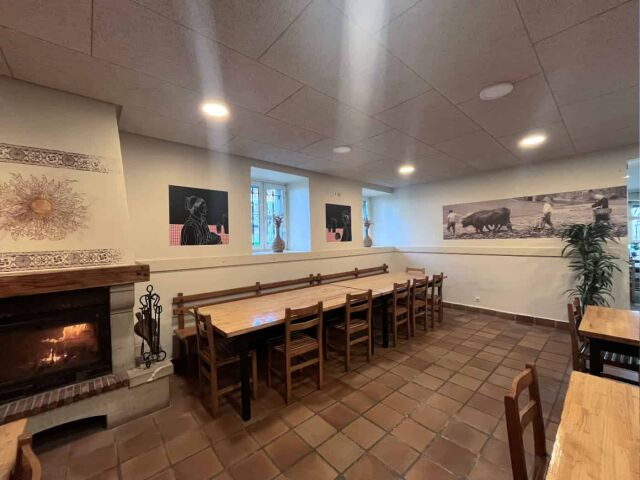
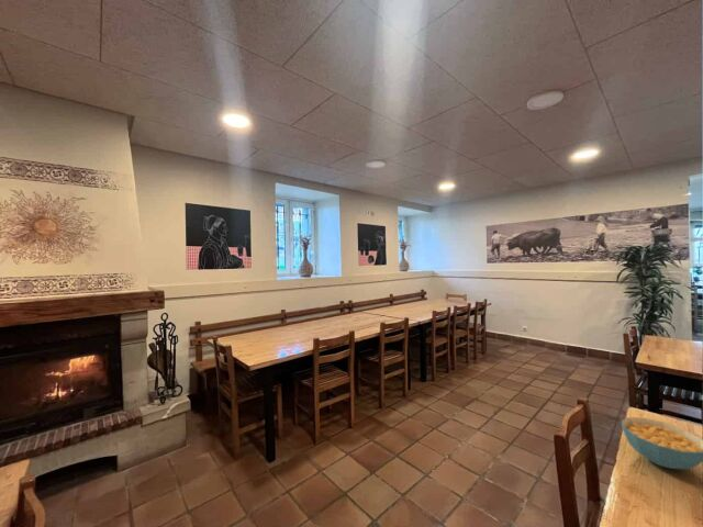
+ cereal bowl [620,416,703,470]
